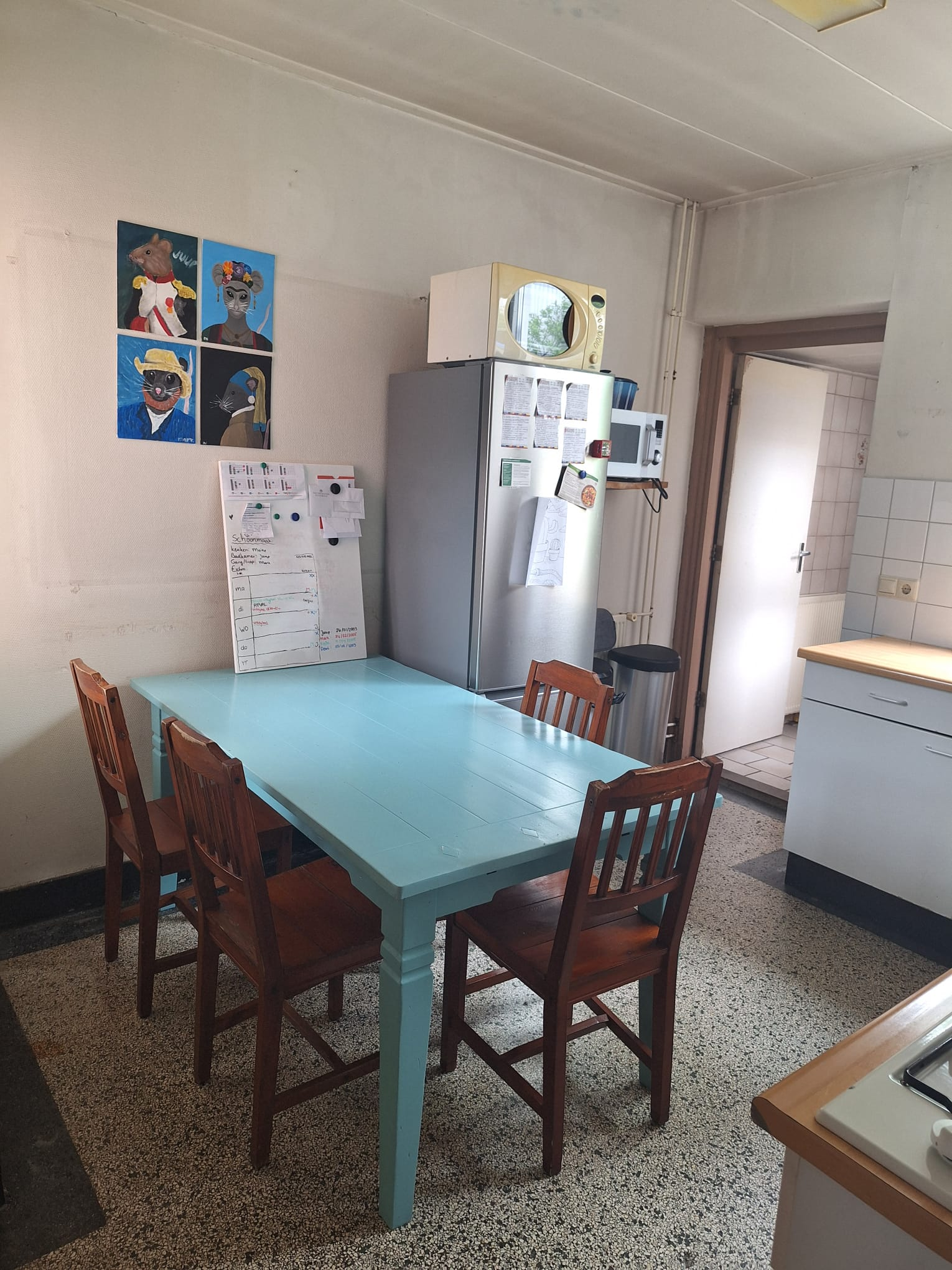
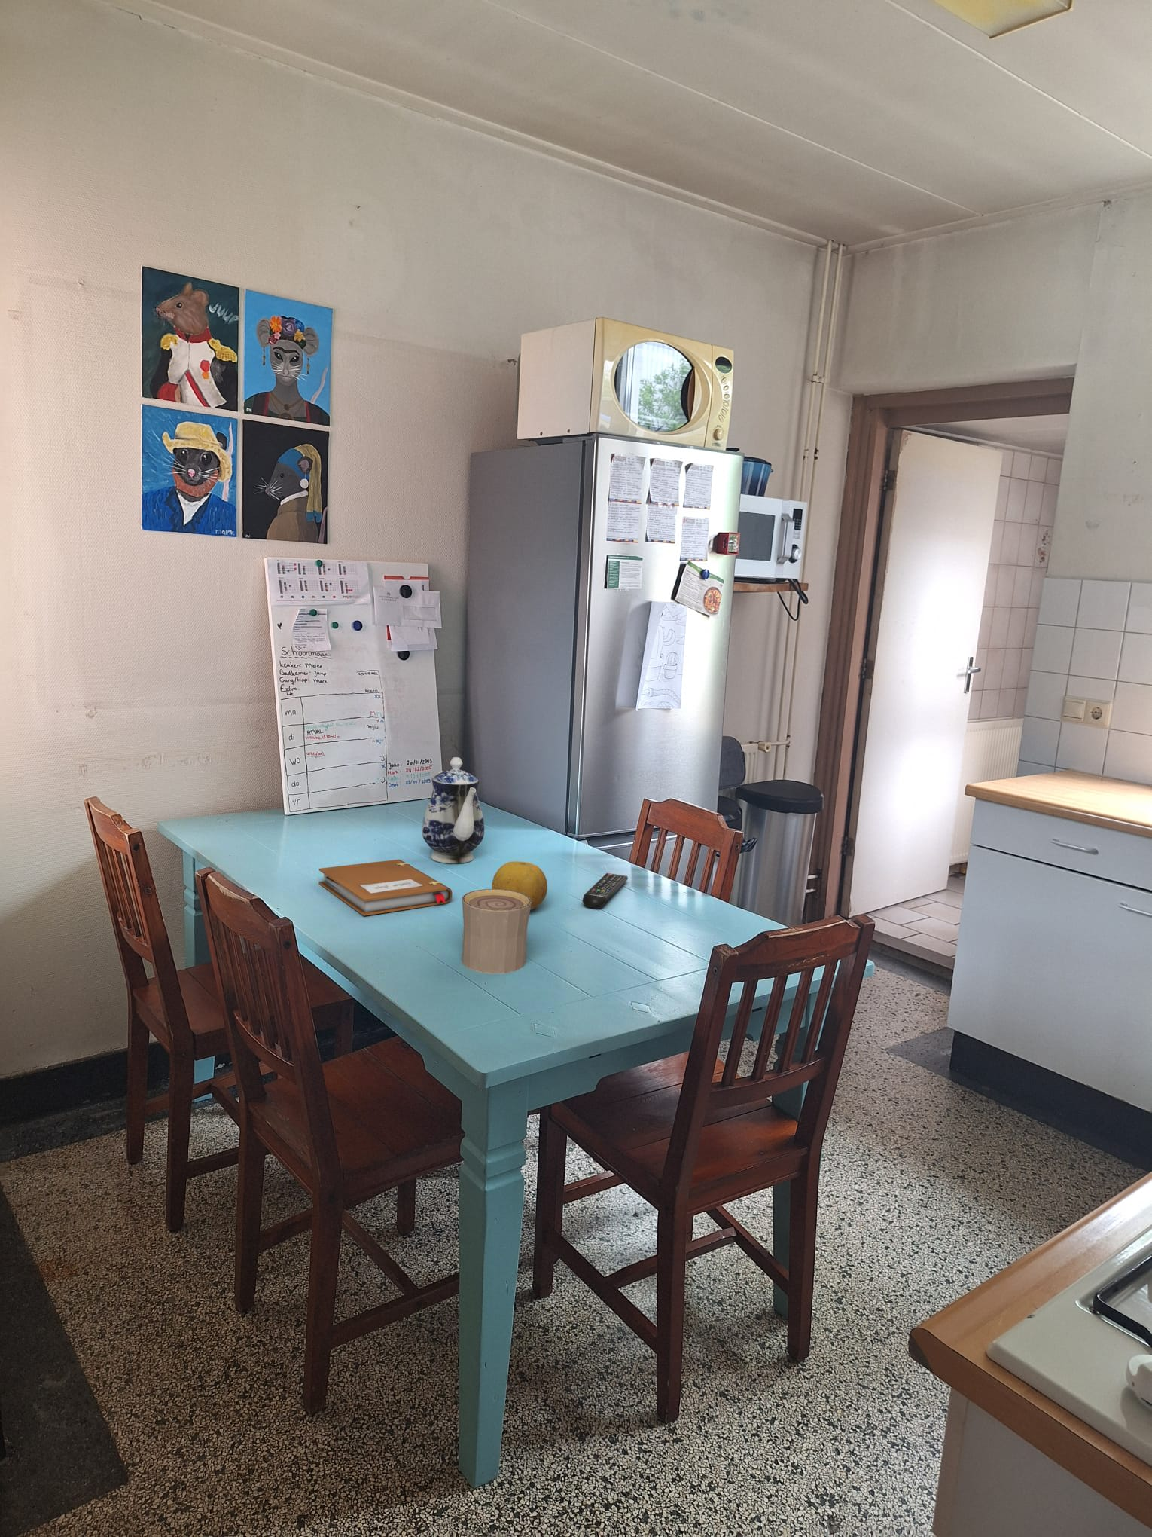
+ notebook [318,859,453,917]
+ remote control [582,873,629,909]
+ teapot [421,756,485,864]
+ cup [461,888,531,975]
+ fruit [491,860,548,911]
